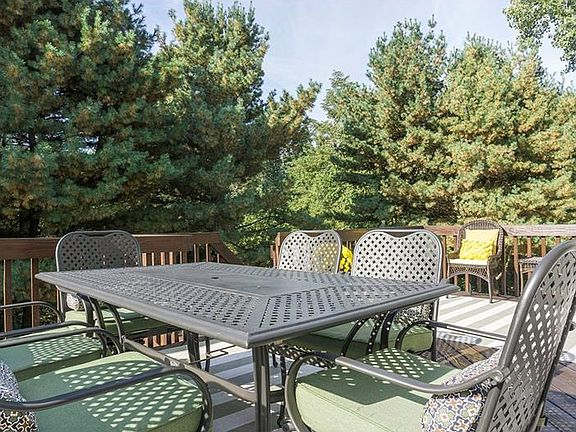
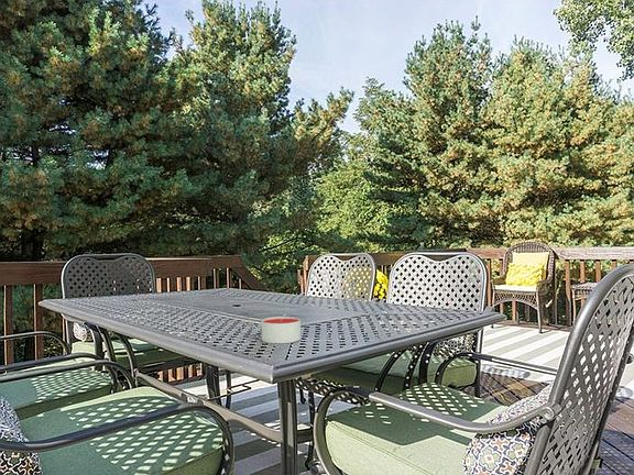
+ candle [261,316,302,344]
